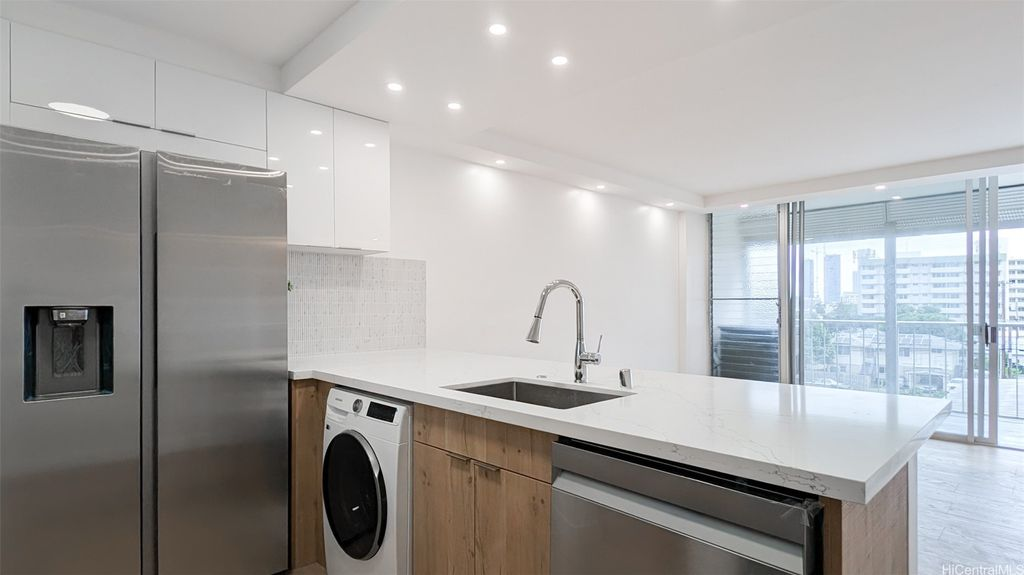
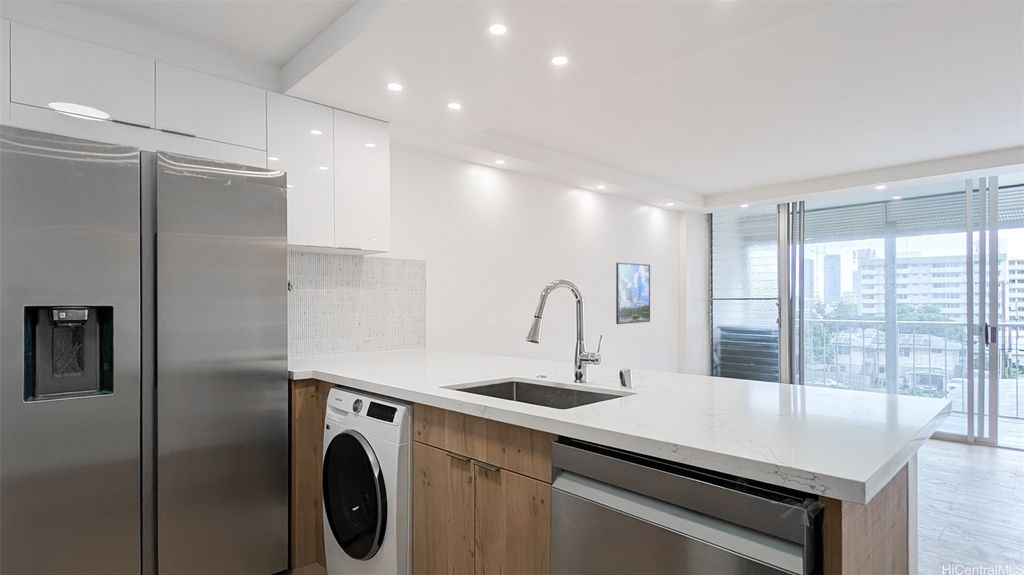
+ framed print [615,262,651,325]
